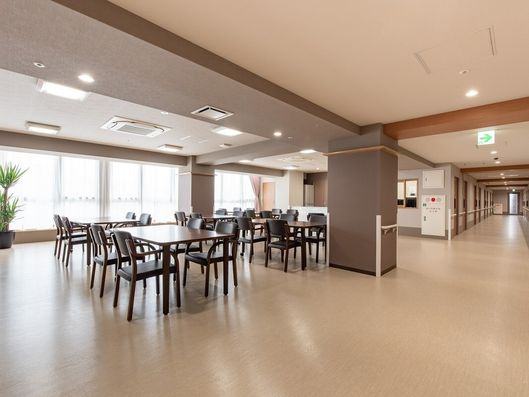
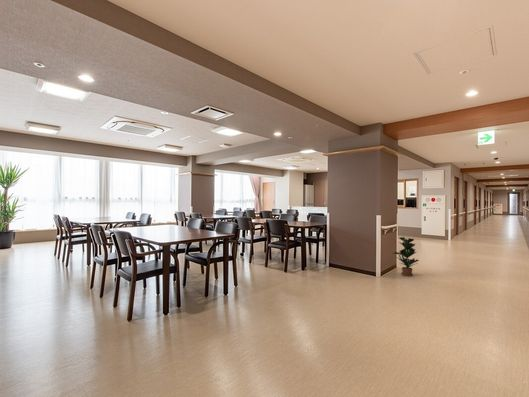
+ potted plant [393,236,420,277]
